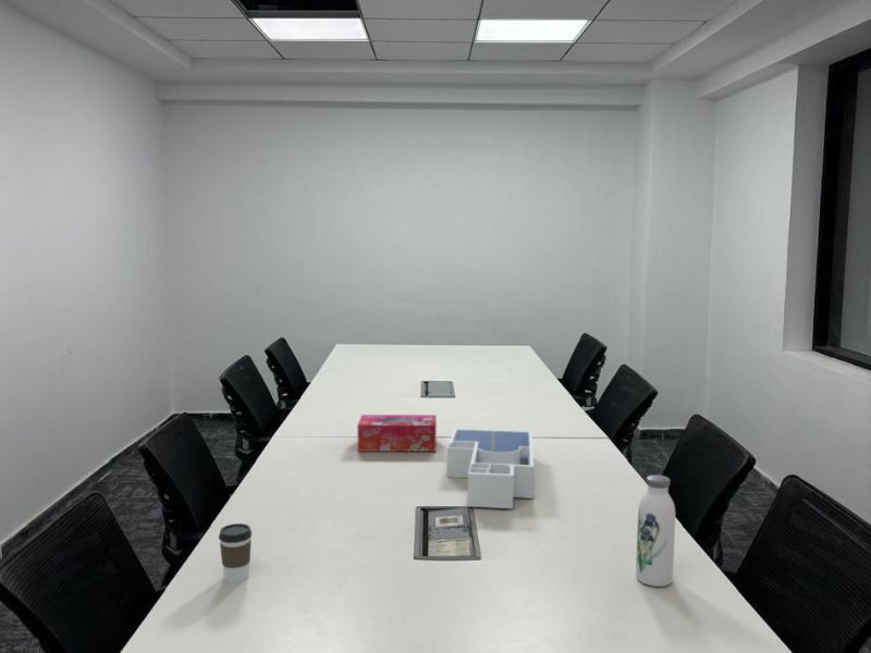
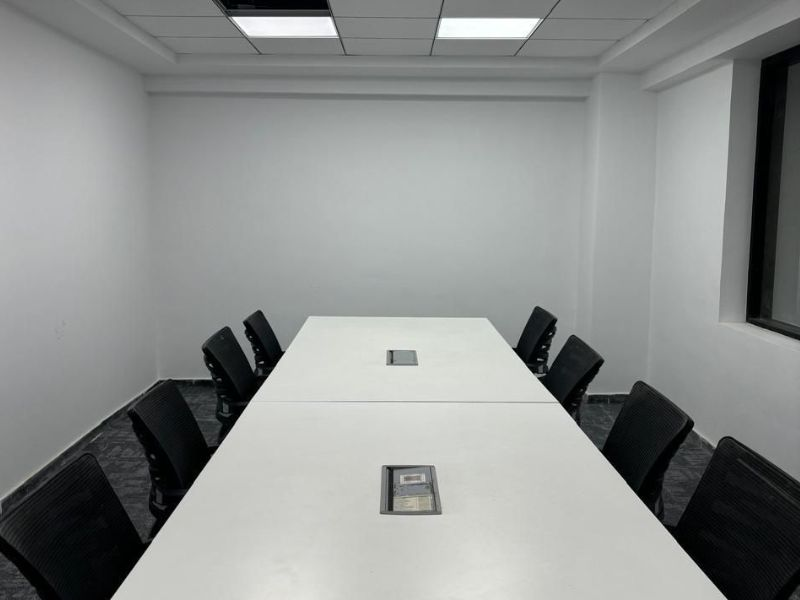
- tissue box [356,414,438,453]
- coffee cup [218,522,253,584]
- water bottle [635,473,676,588]
- desk organizer [446,428,535,509]
